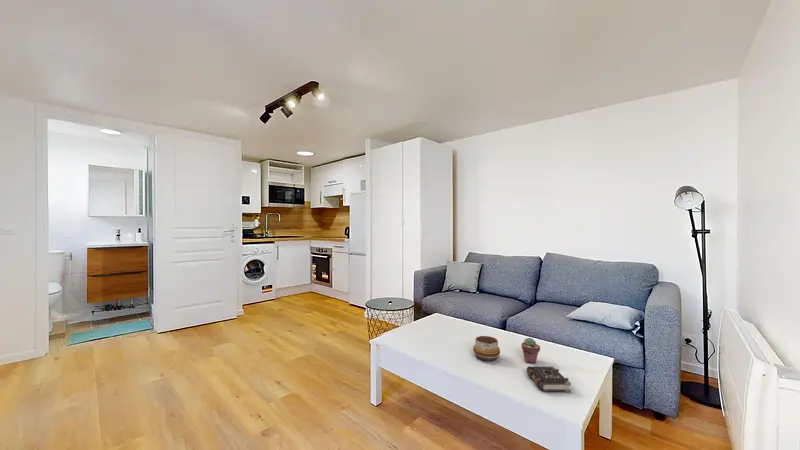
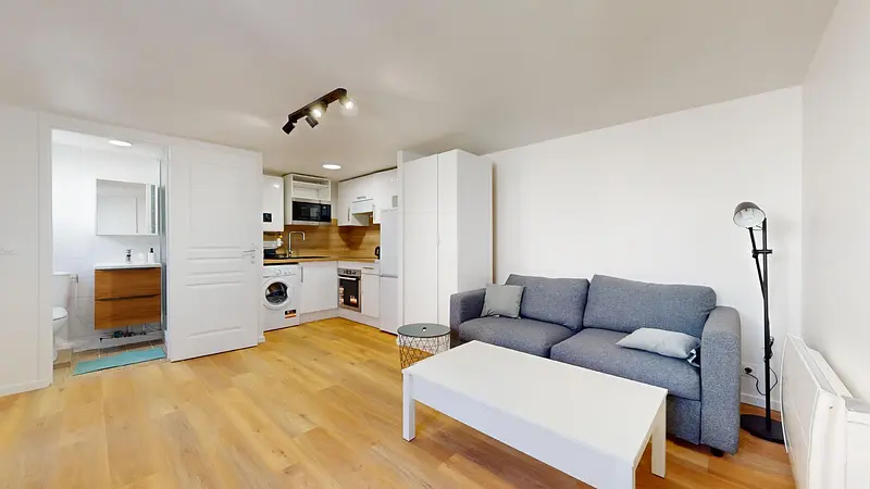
- potted succulent [520,336,541,364]
- book [526,365,572,393]
- decorative bowl [472,335,501,362]
